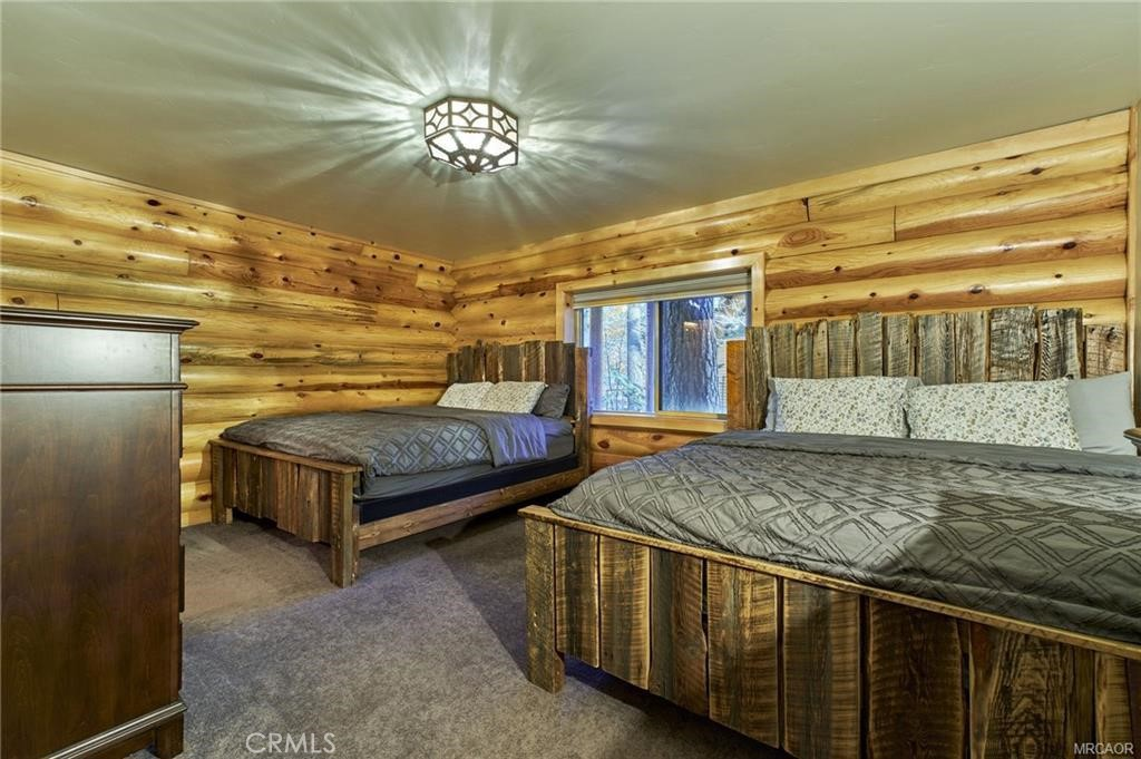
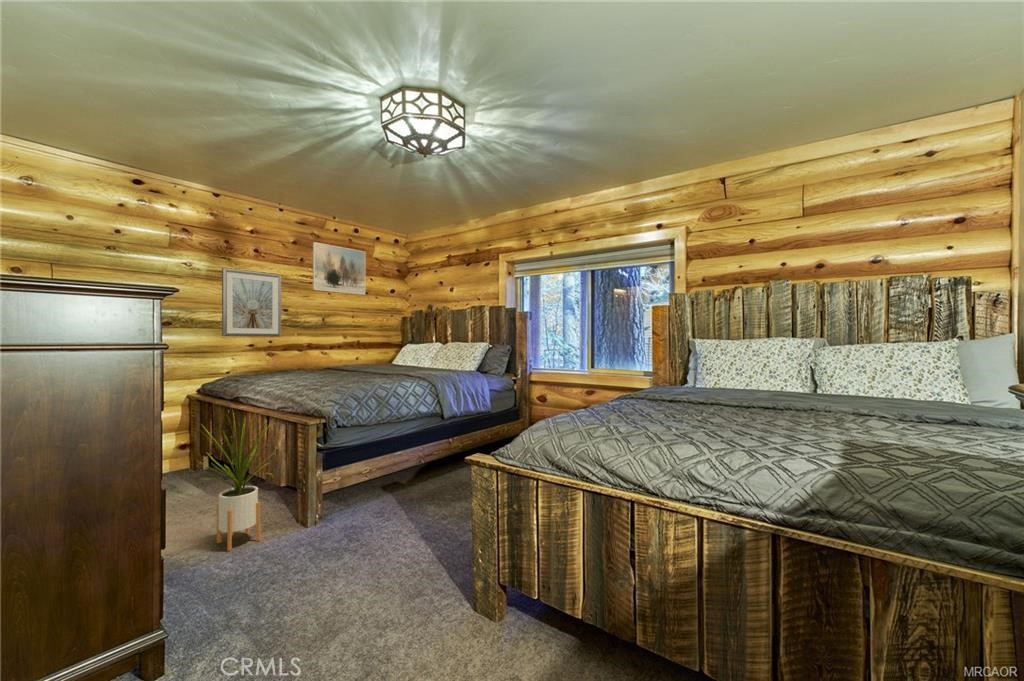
+ picture frame [221,267,282,338]
+ house plant [196,408,278,552]
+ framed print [312,241,366,296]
